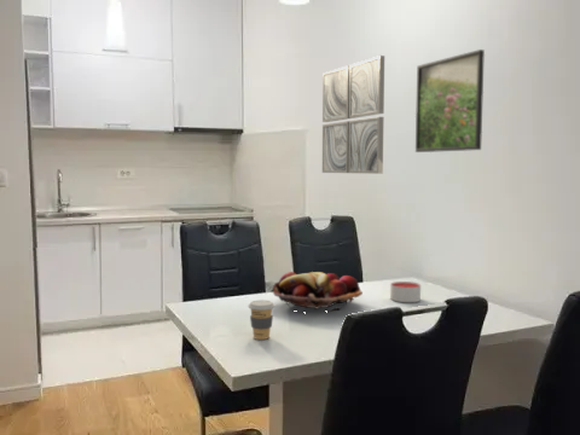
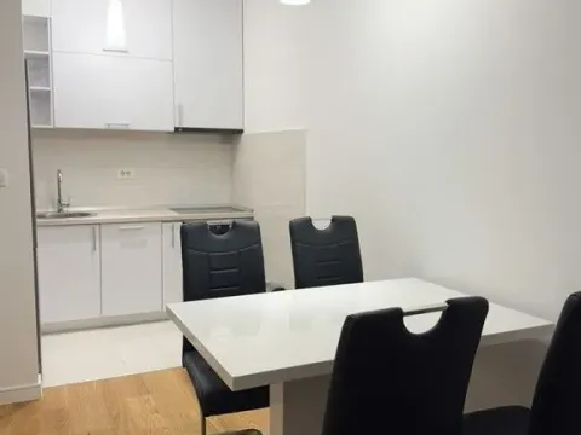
- candle [389,280,422,303]
- wall art [321,54,385,175]
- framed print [414,48,486,153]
- coffee cup [248,298,276,341]
- fruit basket [272,271,364,314]
